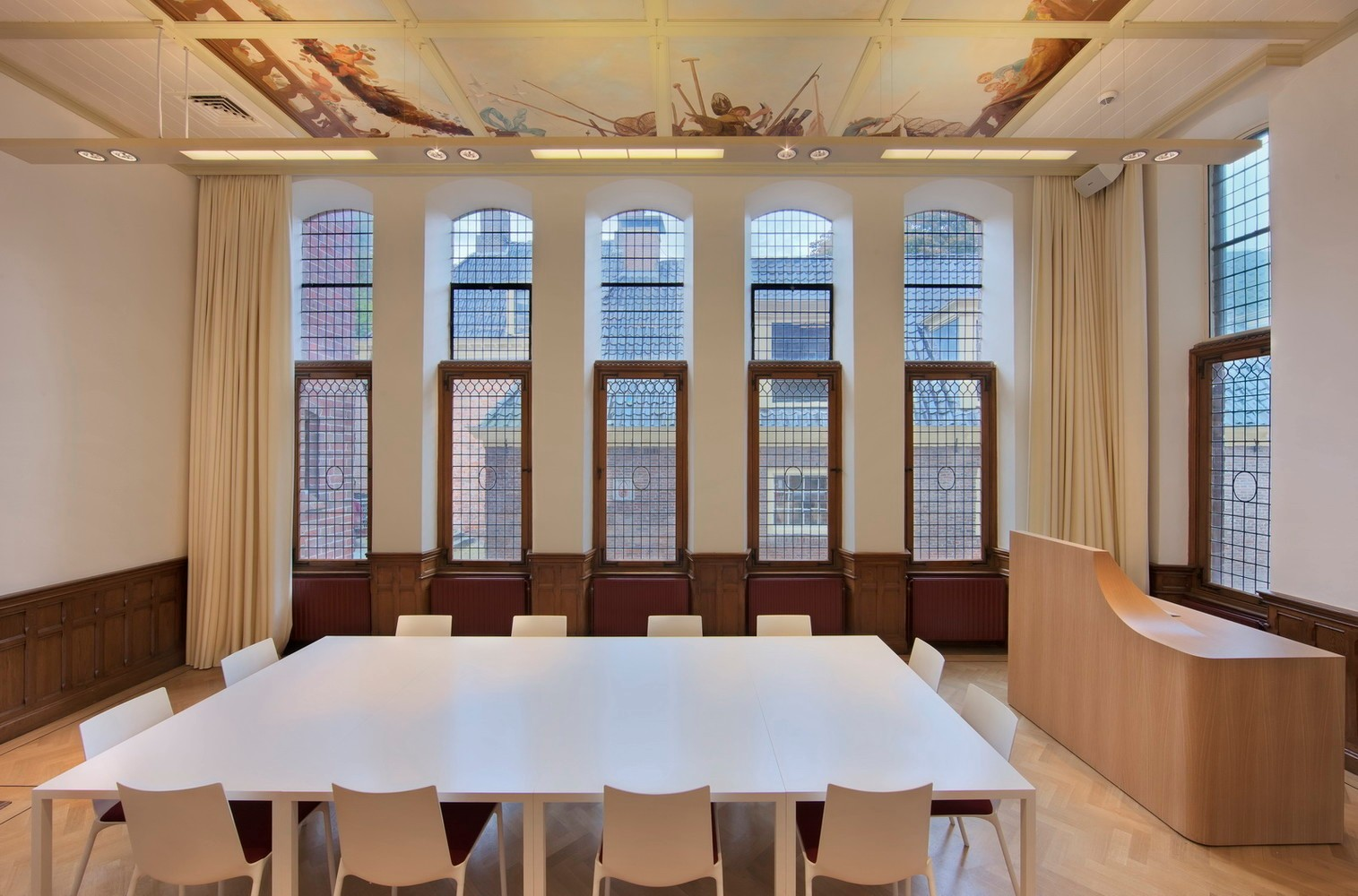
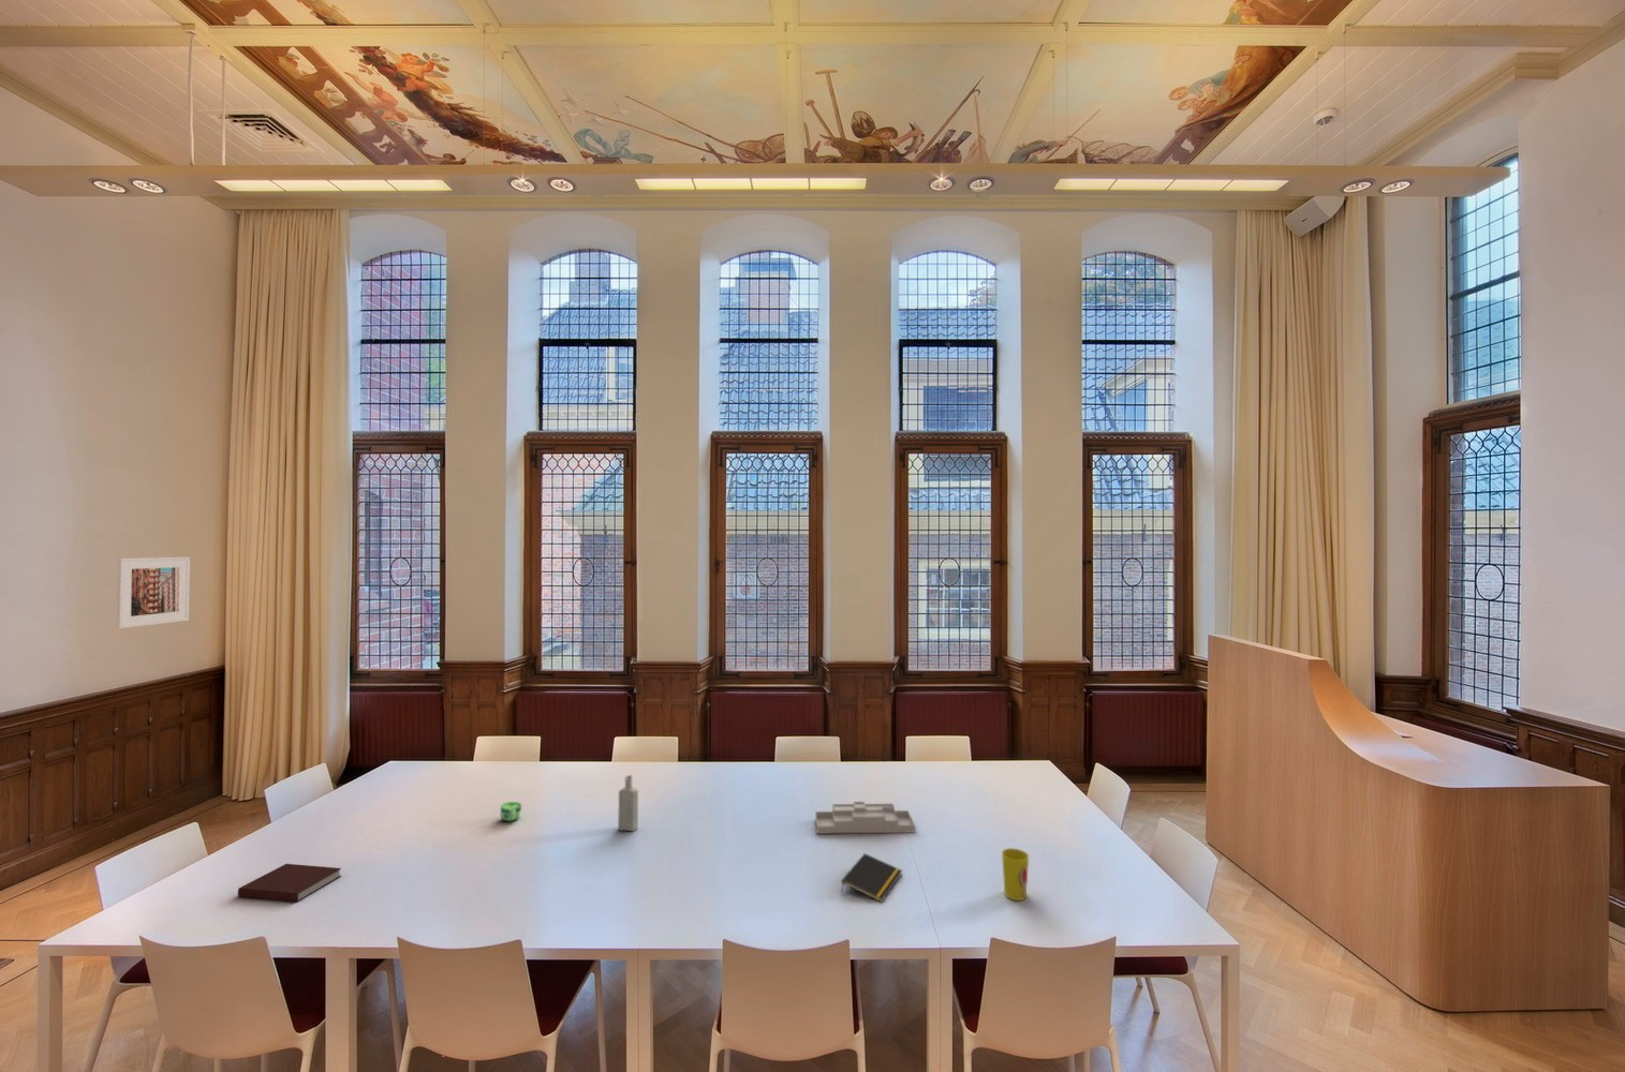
+ desk organizer [814,800,915,835]
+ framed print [116,556,191,629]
+ bottle [616,774,639,832]
+ notebook [237,863,342,902]
+ cup [500,800,523,822]
+ cup [1000,847,1030,902]
+ notepad [840,852,903,902]
